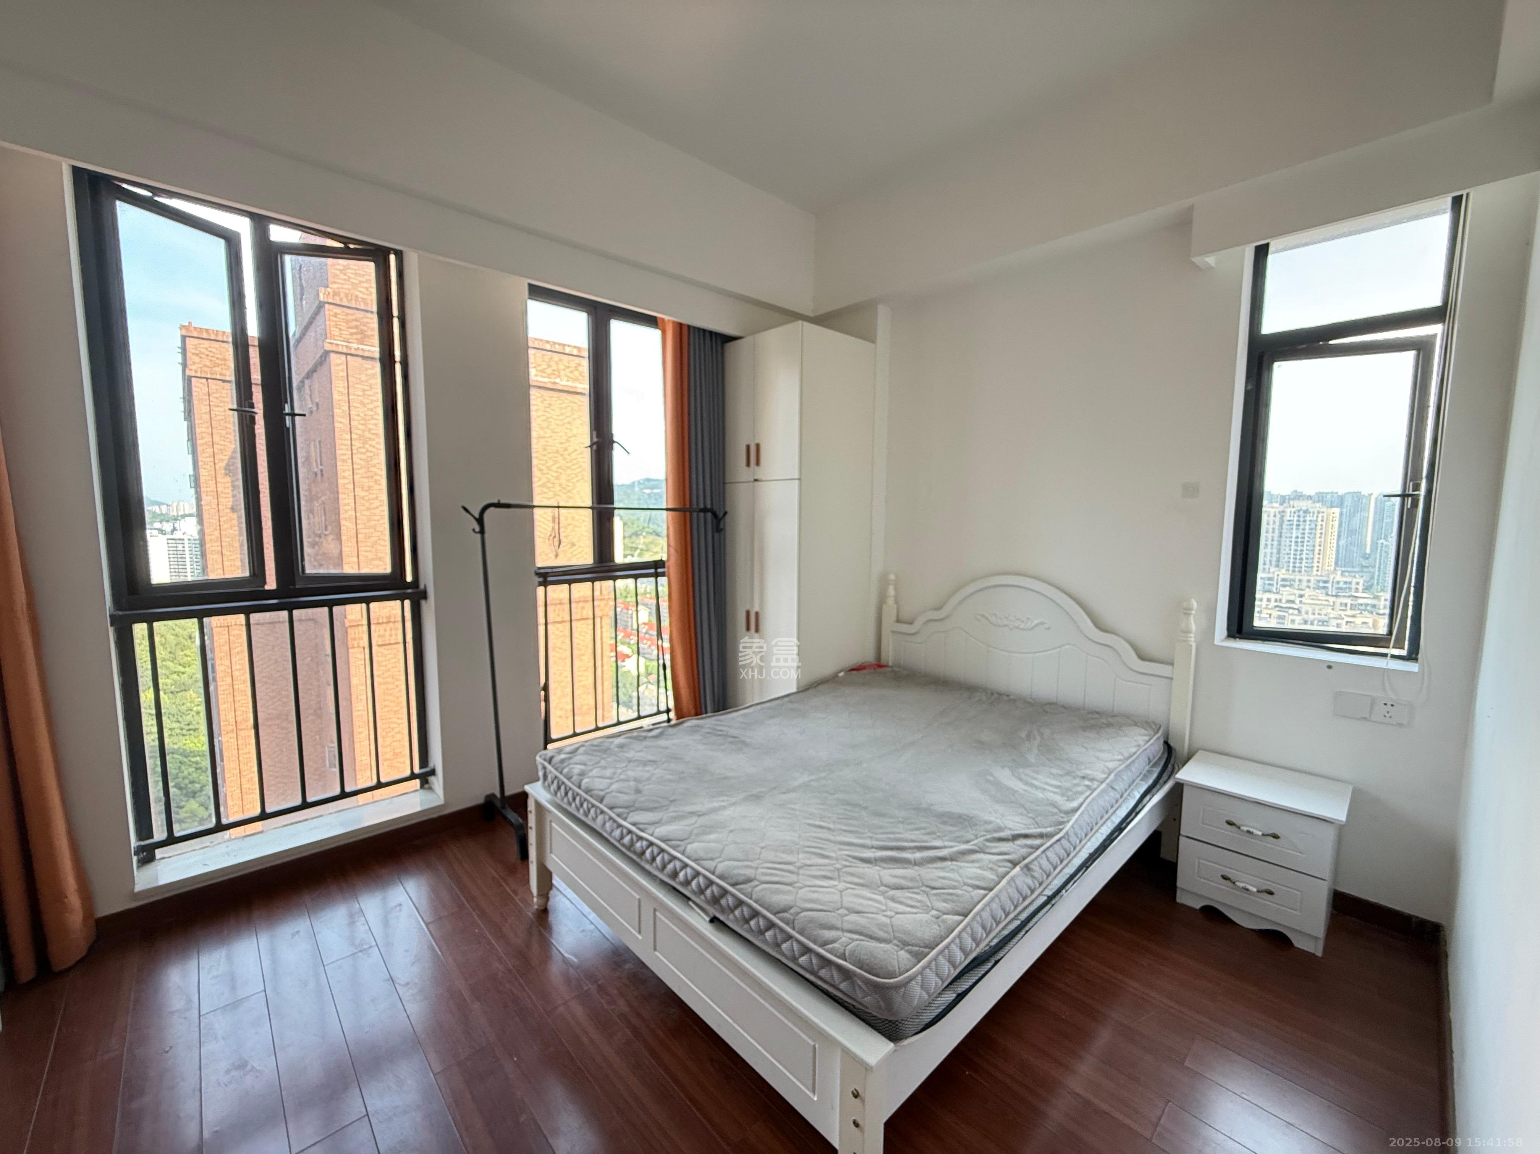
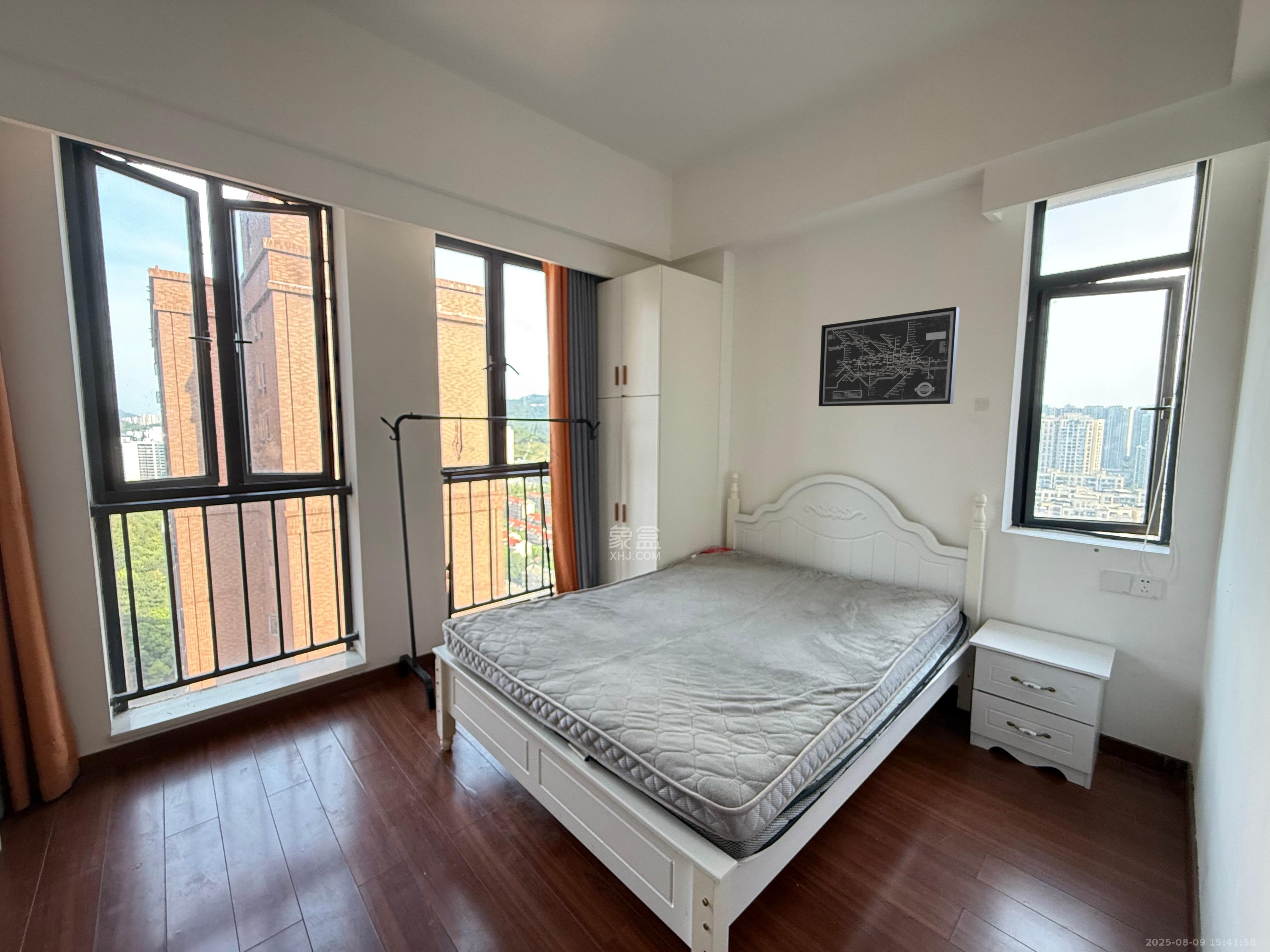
+ wall art [818,306,960,407]
